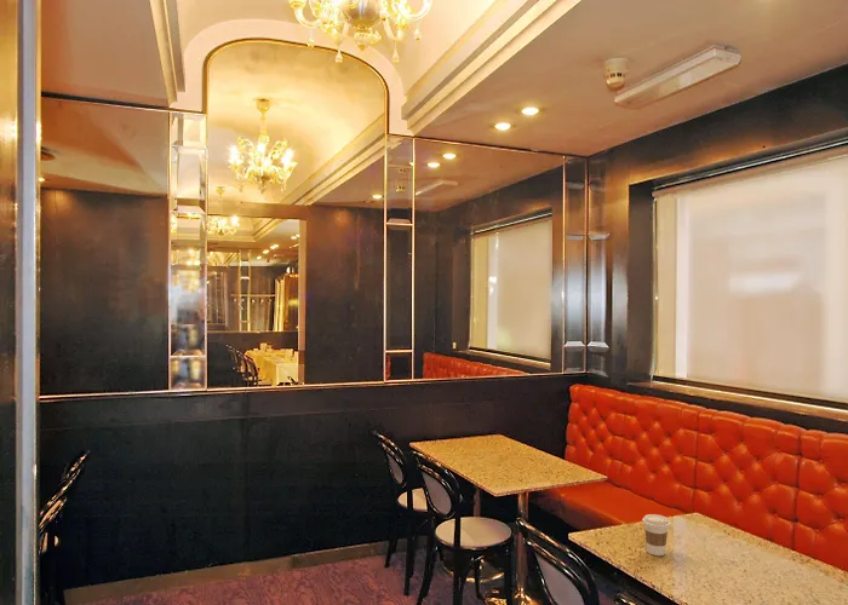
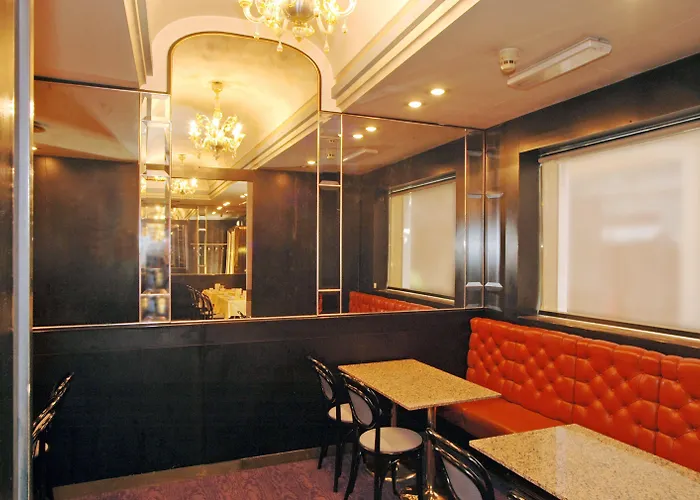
- coffee cup [641,513,671,557]
